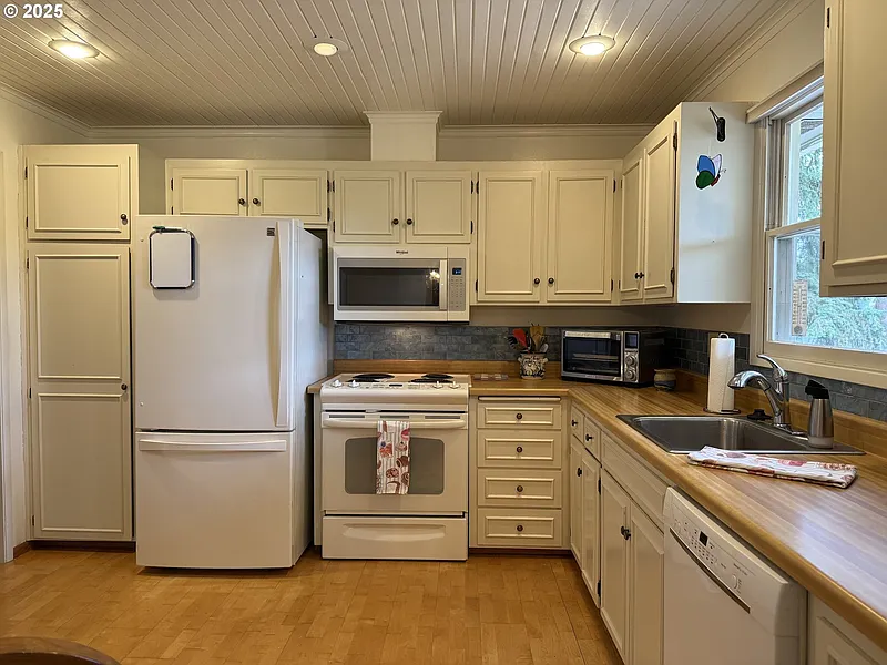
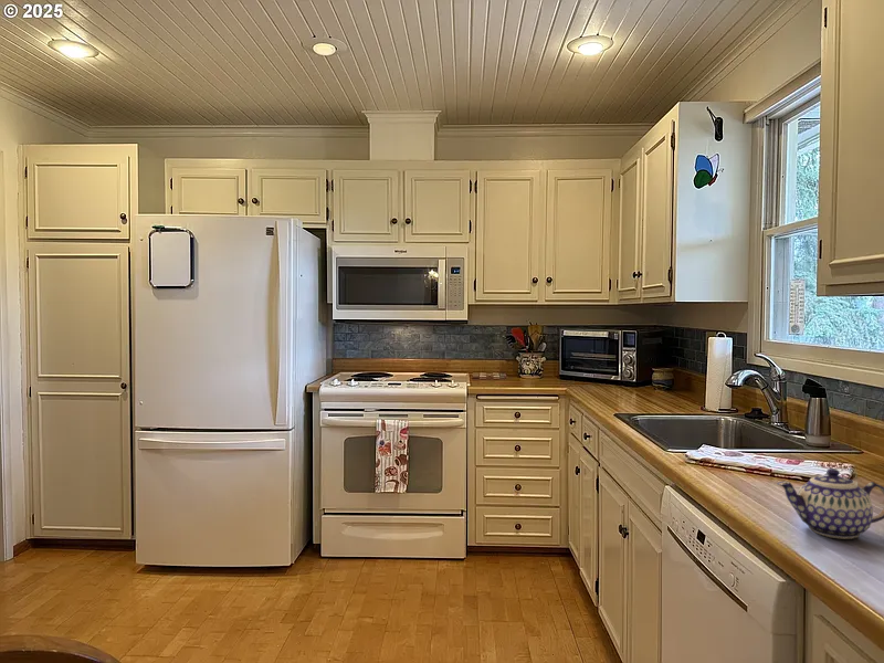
+ teapot [776,467,884,540]
